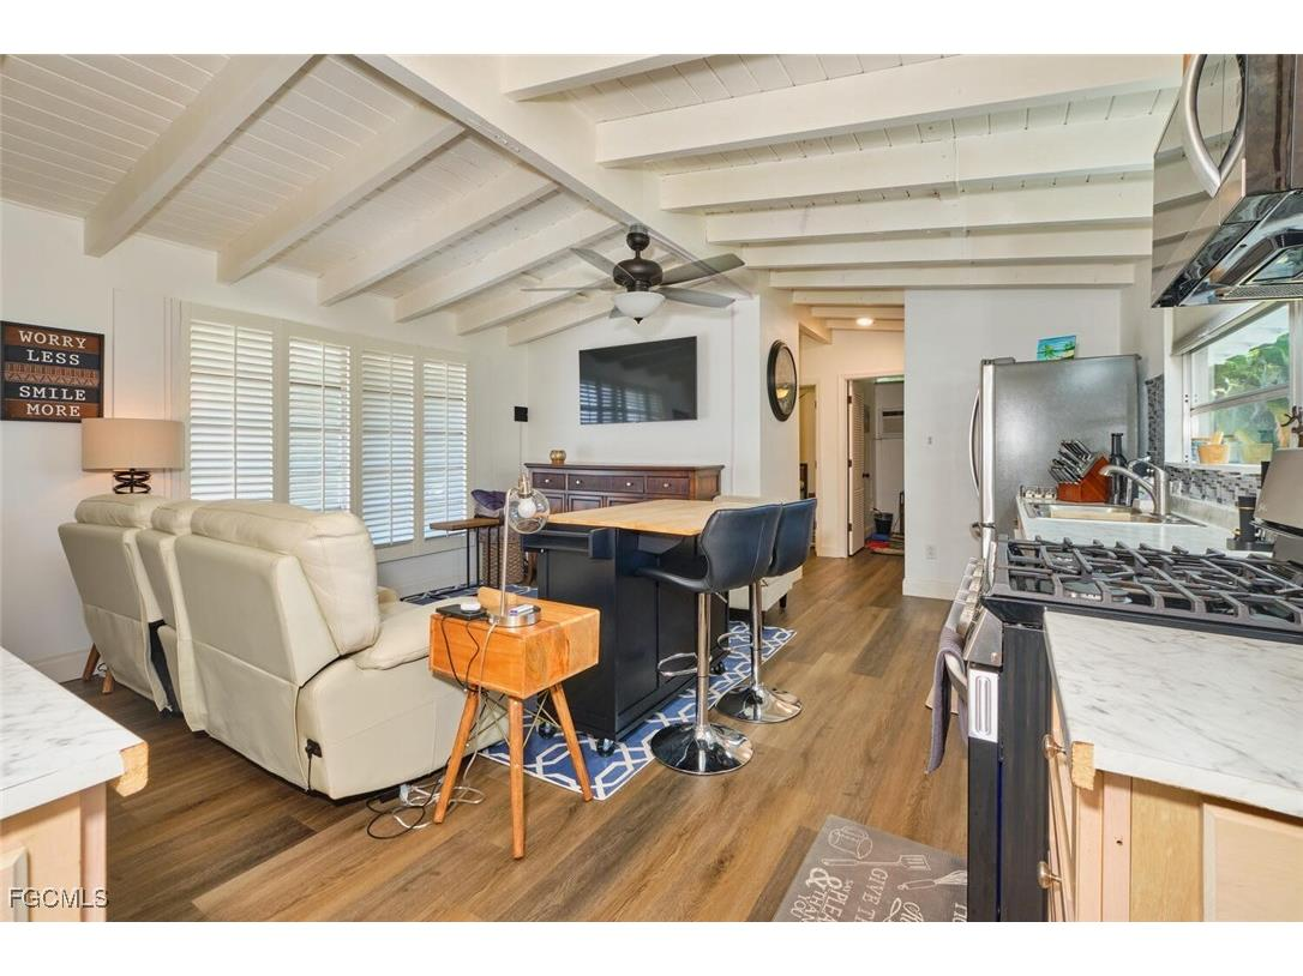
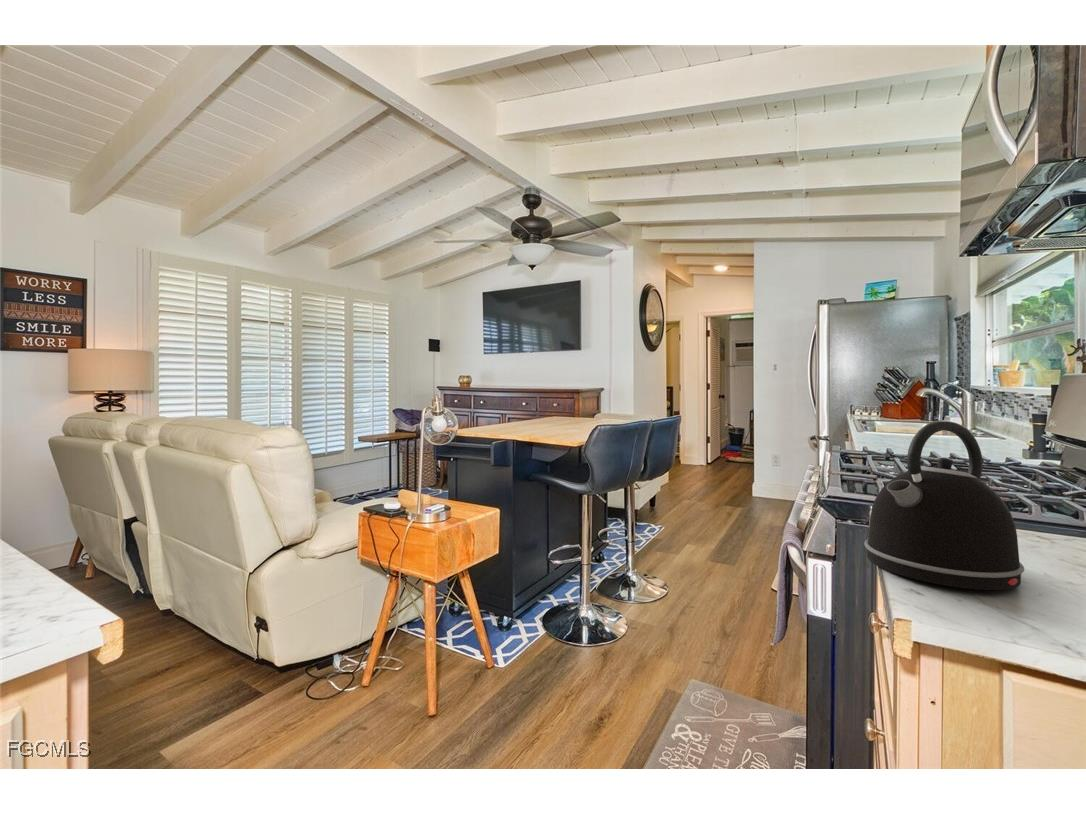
+ kettle [863,419,1025,591]
